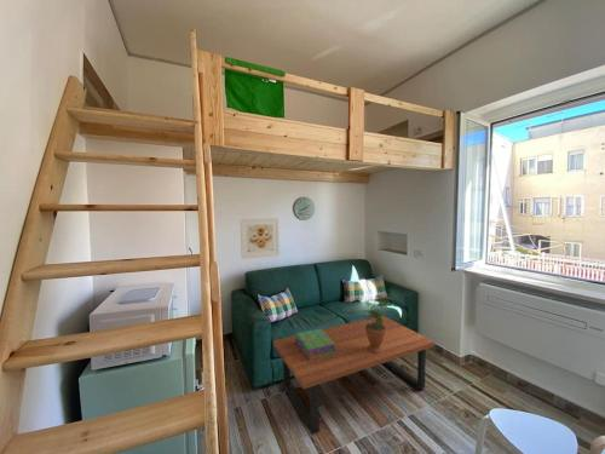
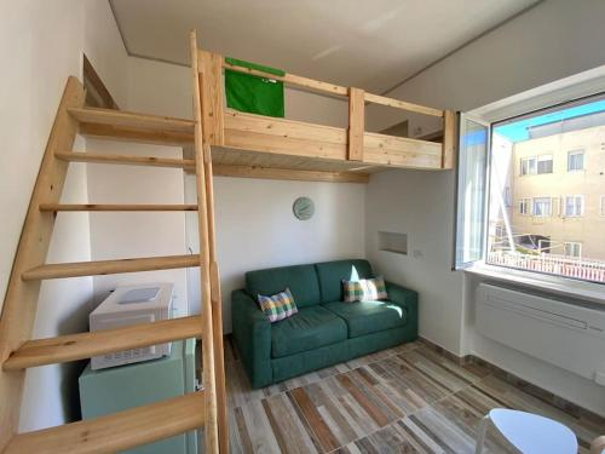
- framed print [240,217,281,260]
- stack of books [295,328,336,361]
- potted plant [361,293,393,354]
- coffee table [272,316,436,436]
